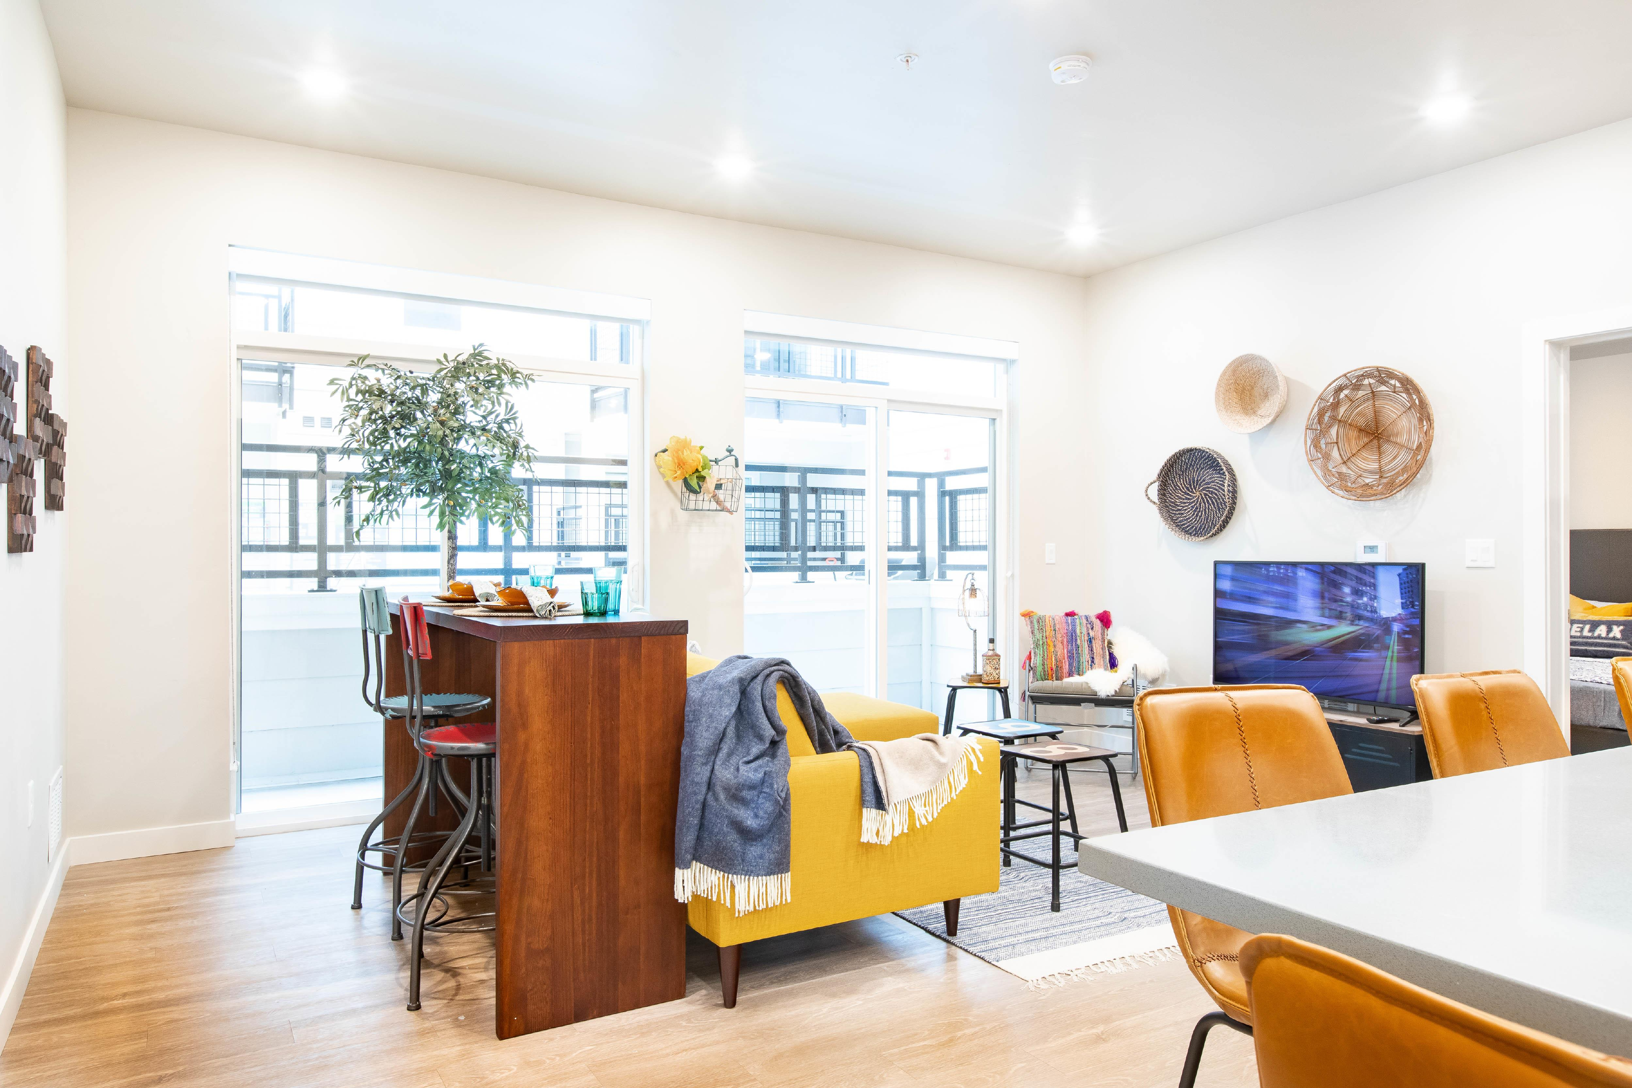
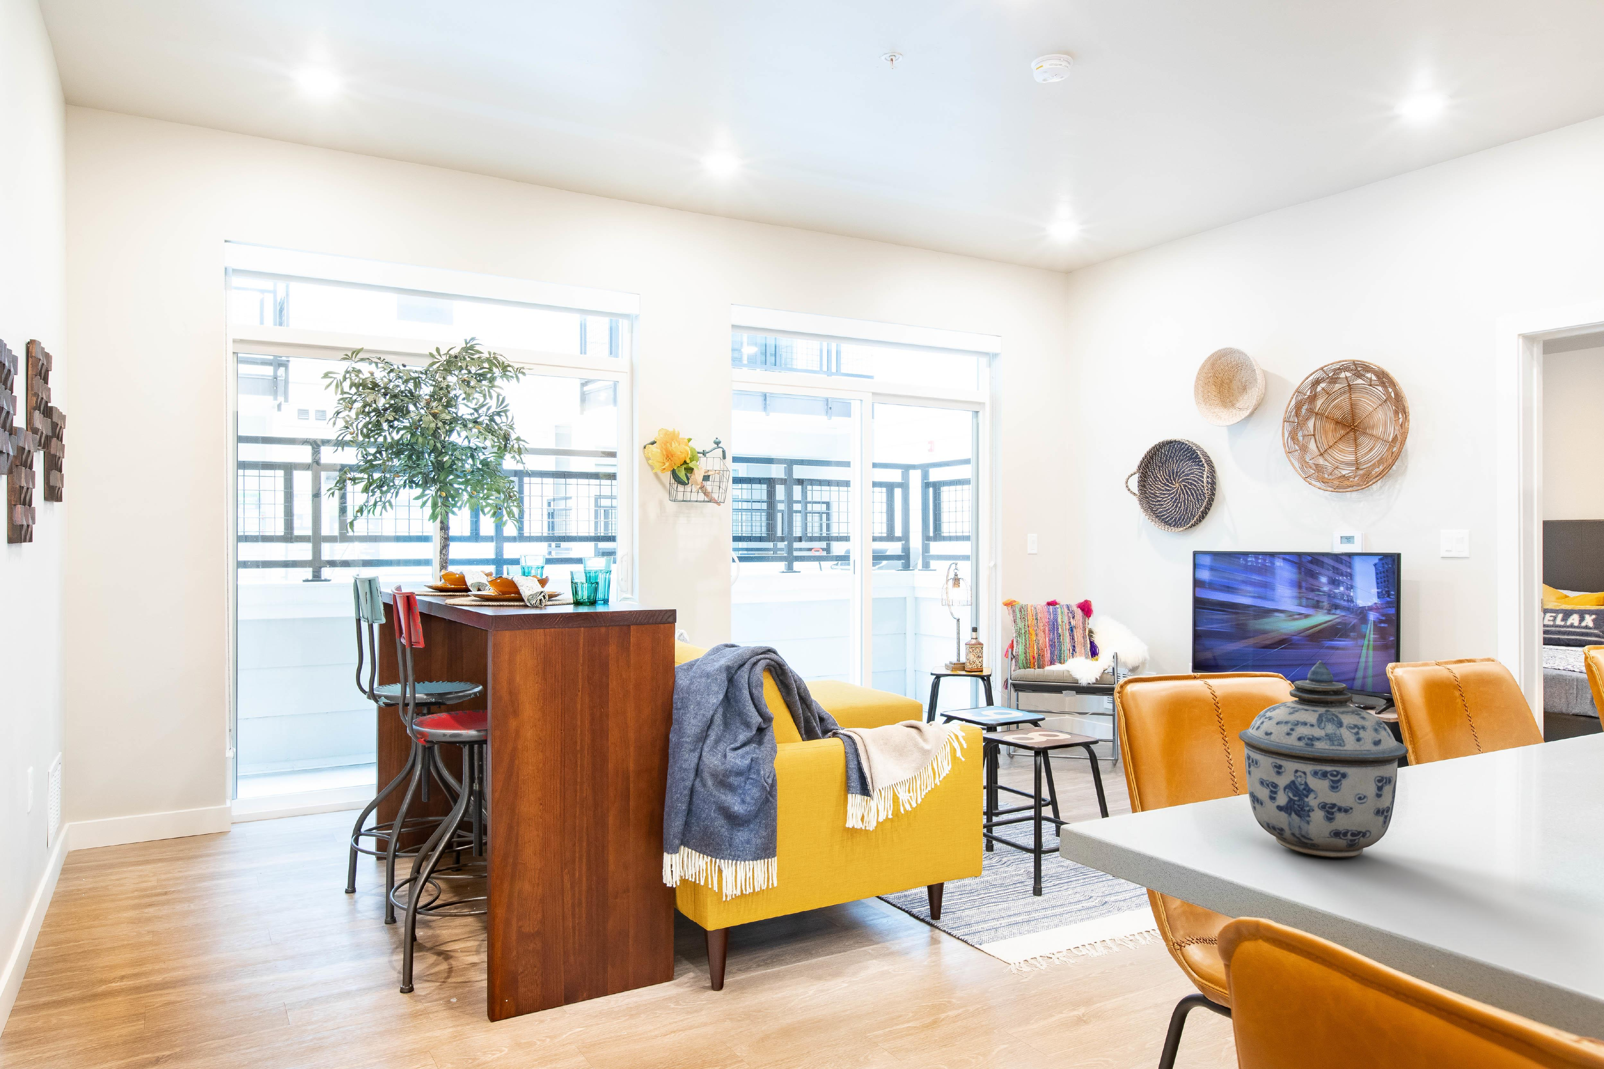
+ lidded jar [1239,660,1409,858]
